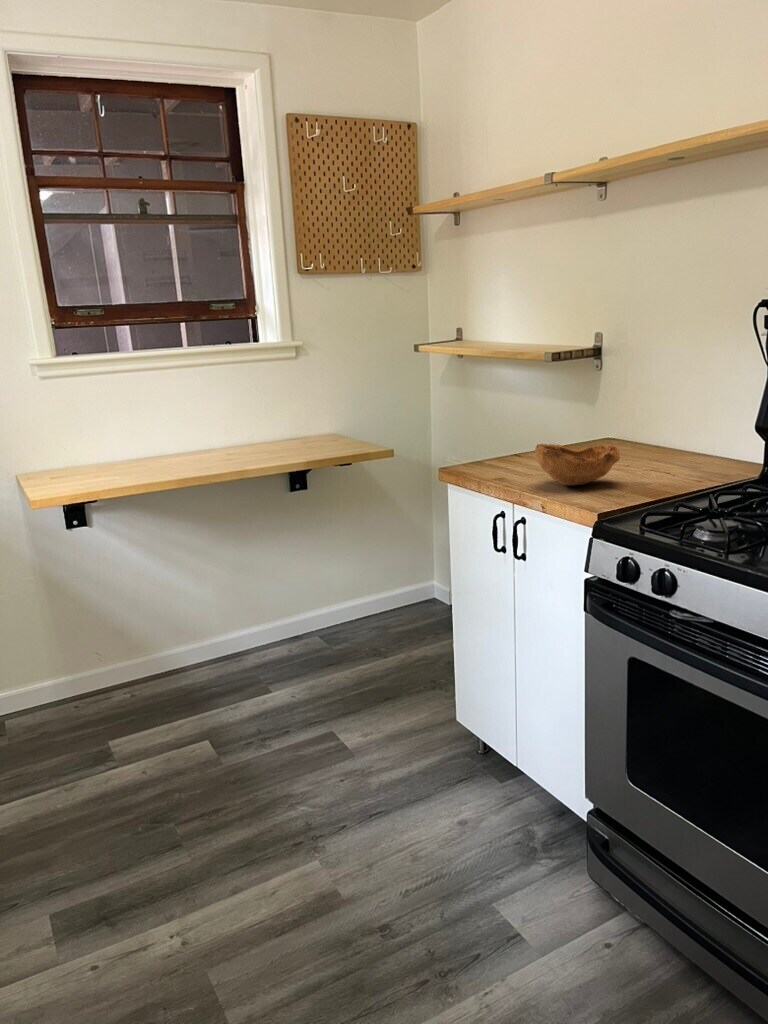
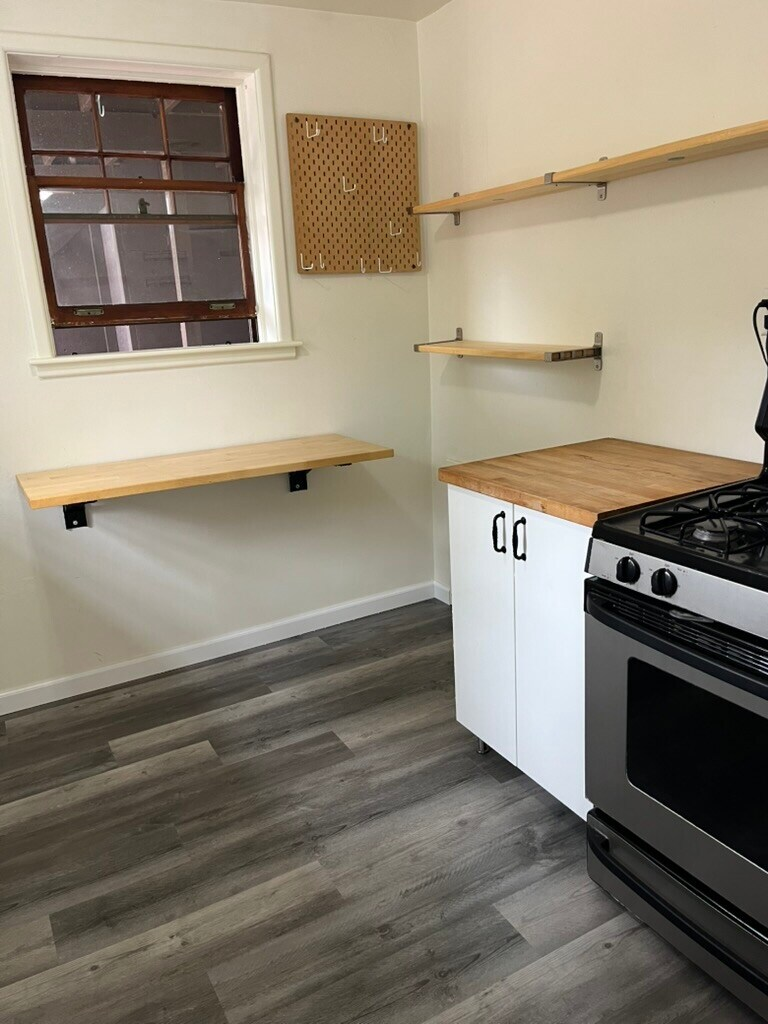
- bowl [534,443,621,486]
